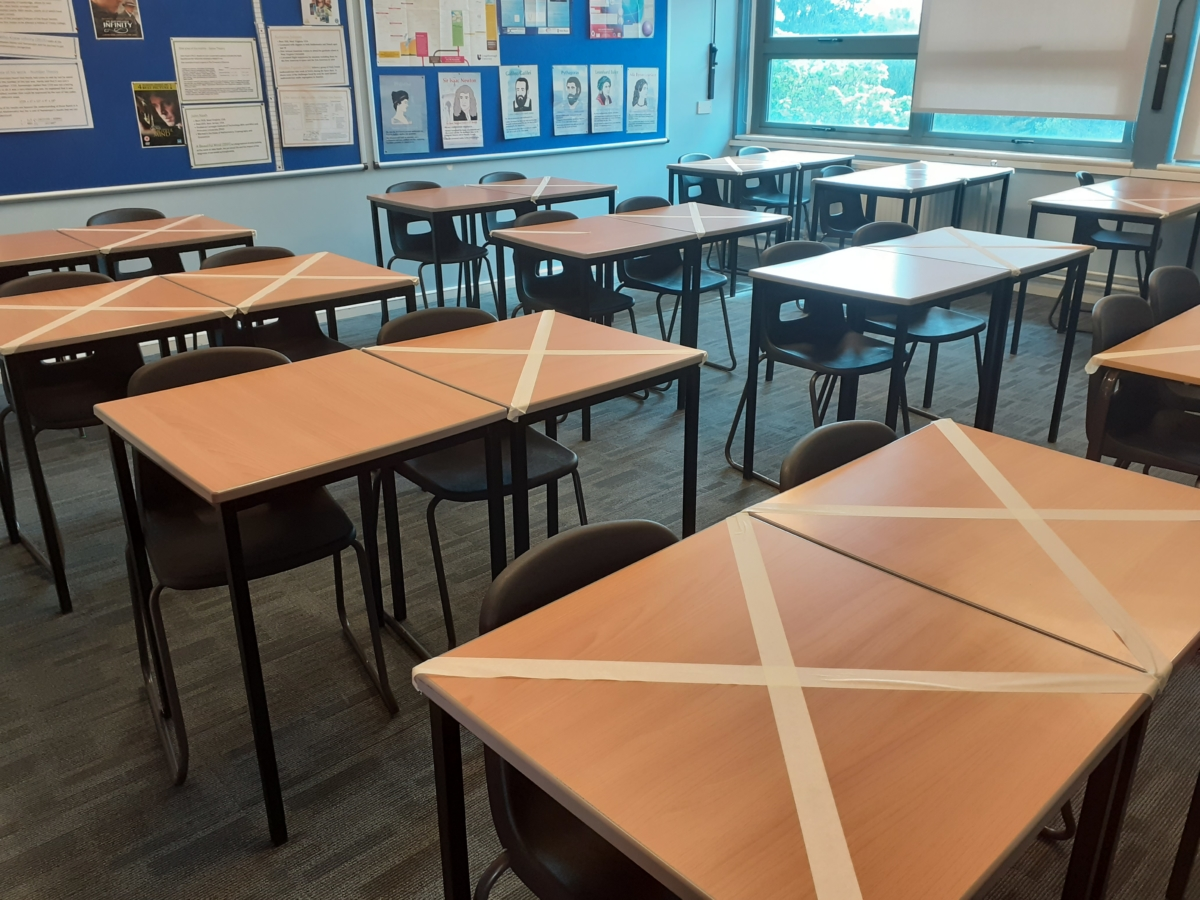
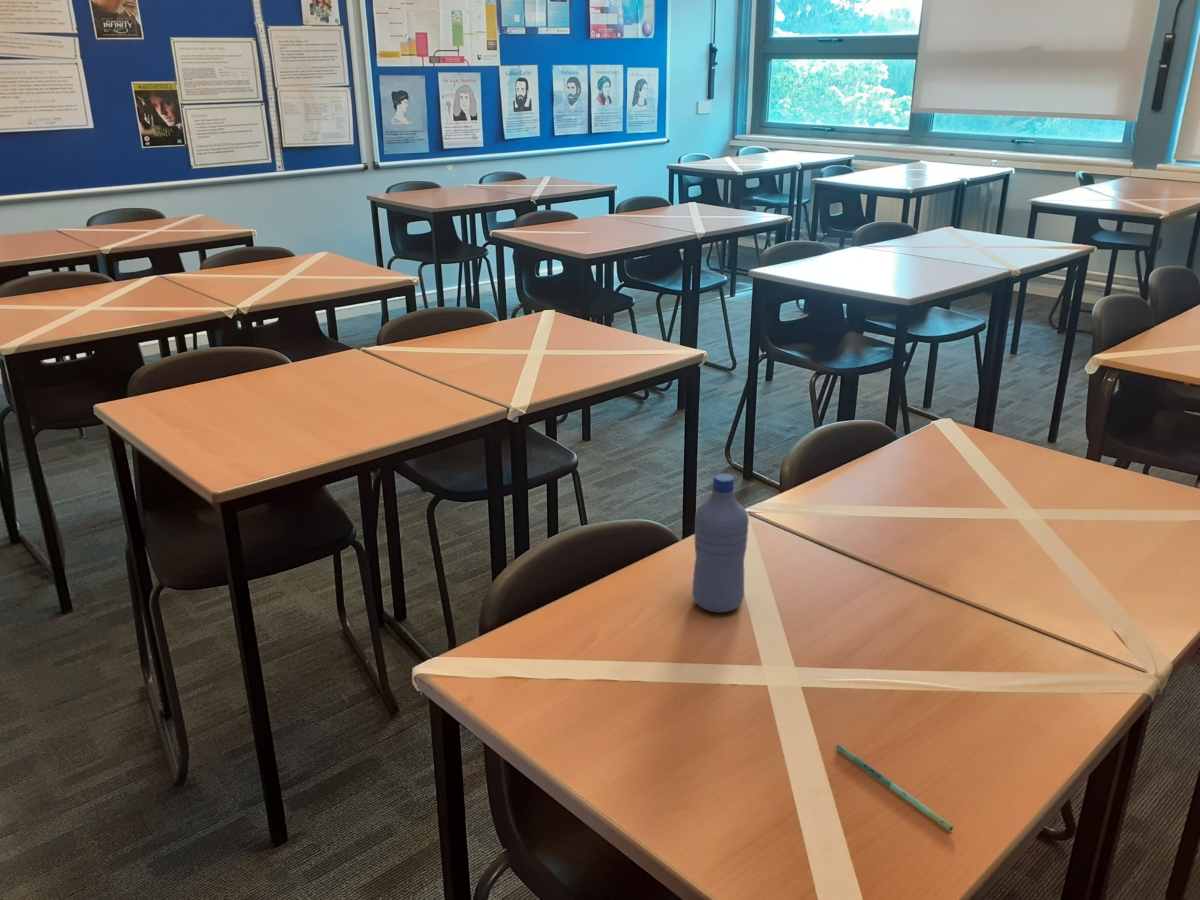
+ water bottle [691,473,750,614]
+ pen [835,743,954,833]
